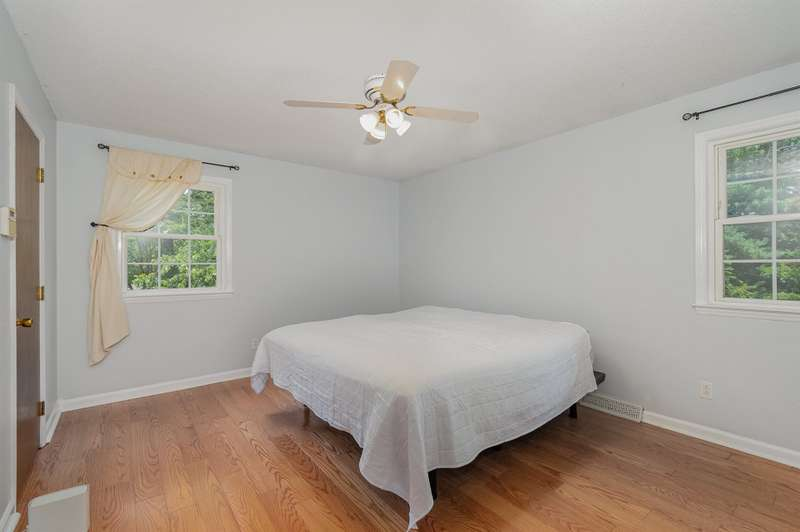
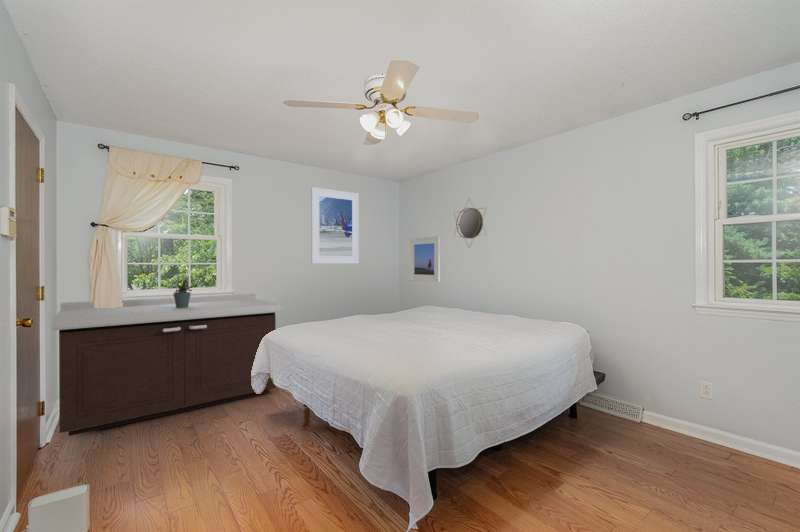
+ cabinet [51,292,282,437]
+ home mirror [452,197,488,250]
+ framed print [310,186,360,265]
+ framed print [409,235,441,283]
+ potted plant [173,278,198,308]
